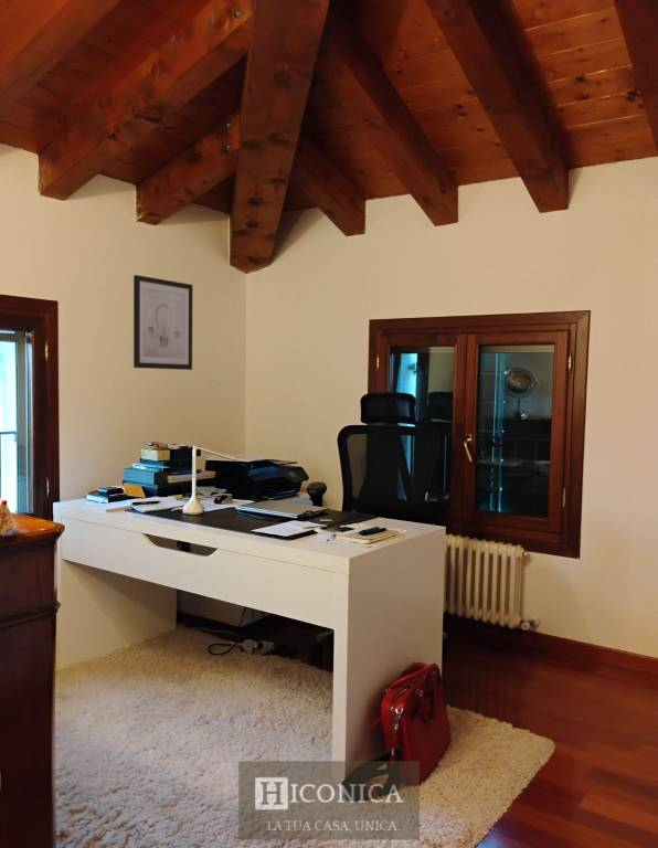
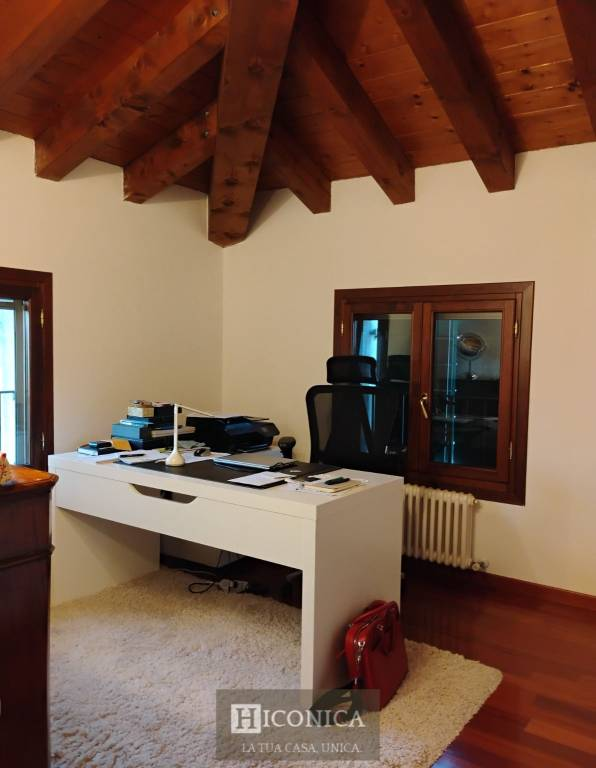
- wall art [132,274,193,371]
